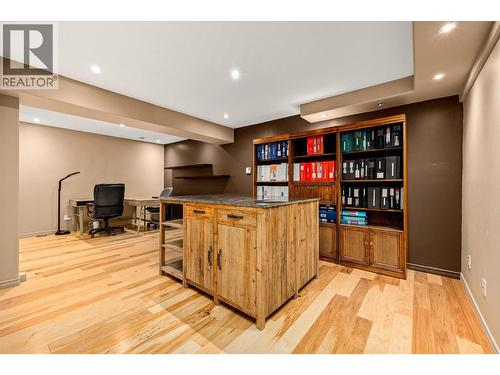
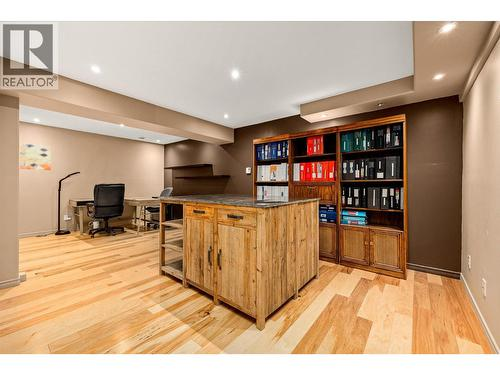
+ wall art [19,142,52,171]
